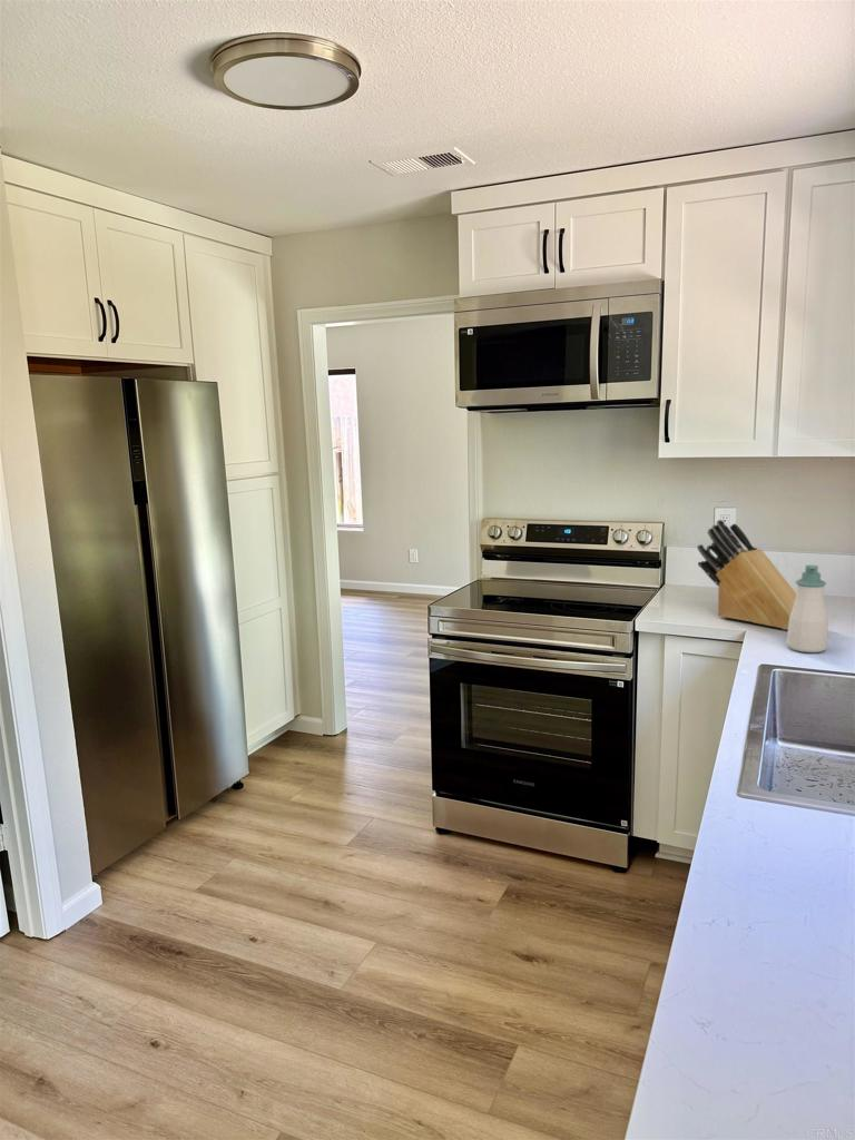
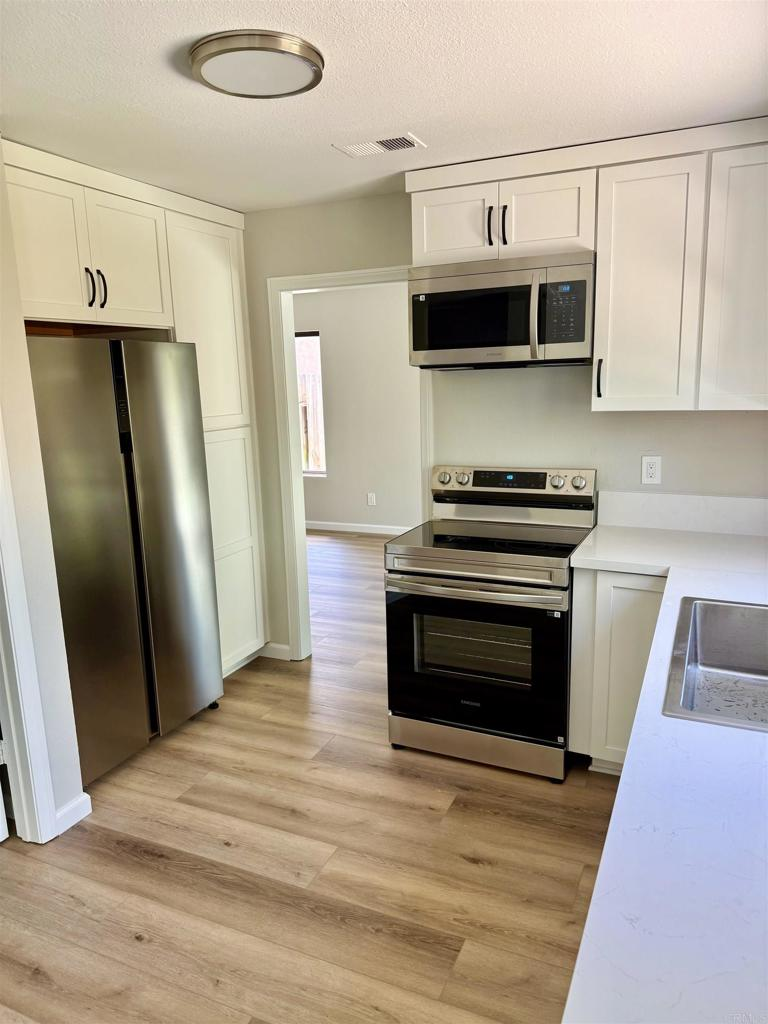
- soap bottle [786,563,829,653]
- knife block [696,519,797,631]
